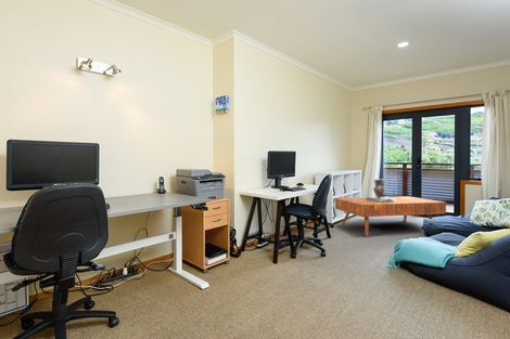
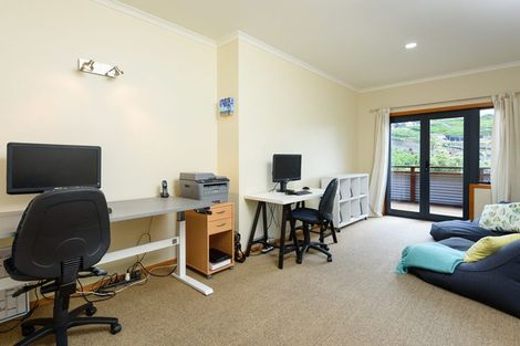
- coffee table [334,195,447,237]
- decorative urn [366,178,396,203]
